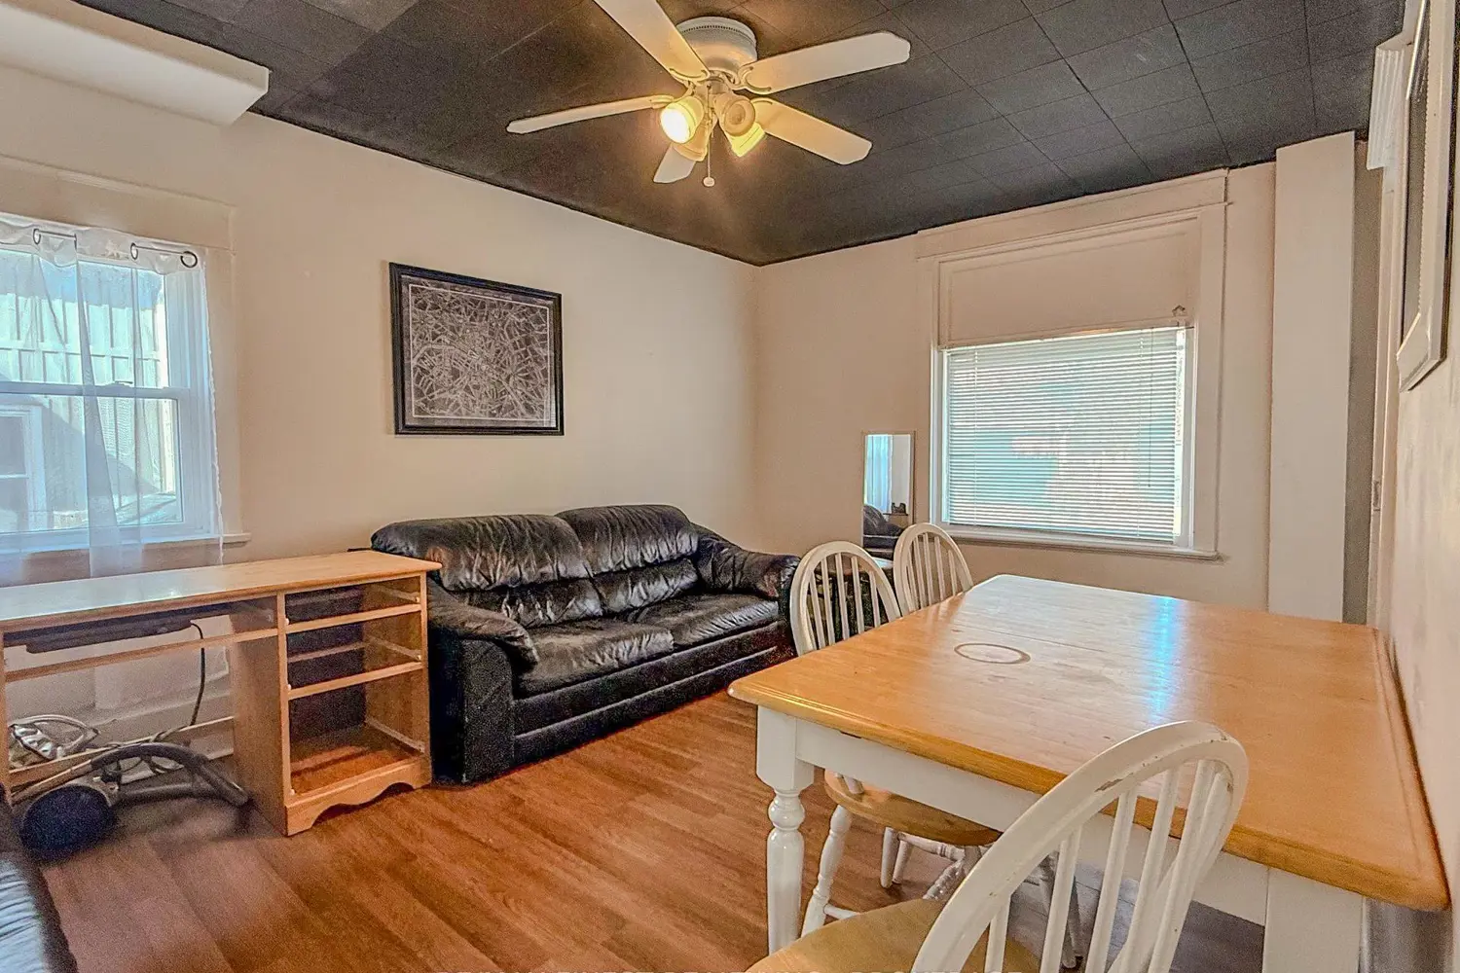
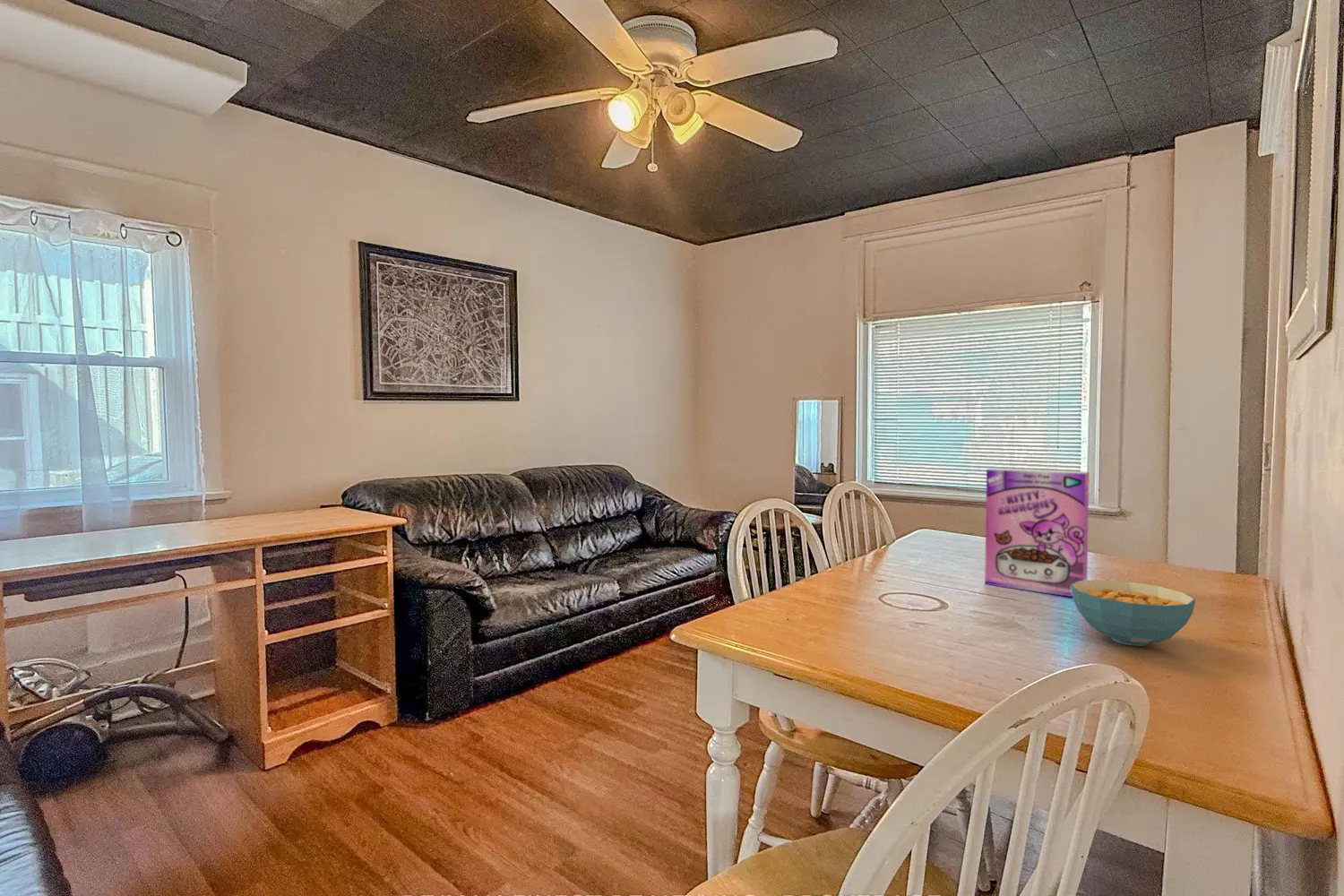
+ cereal bowl [1071,579,1196,647]
+ cereal box [984,468,1090,598]
